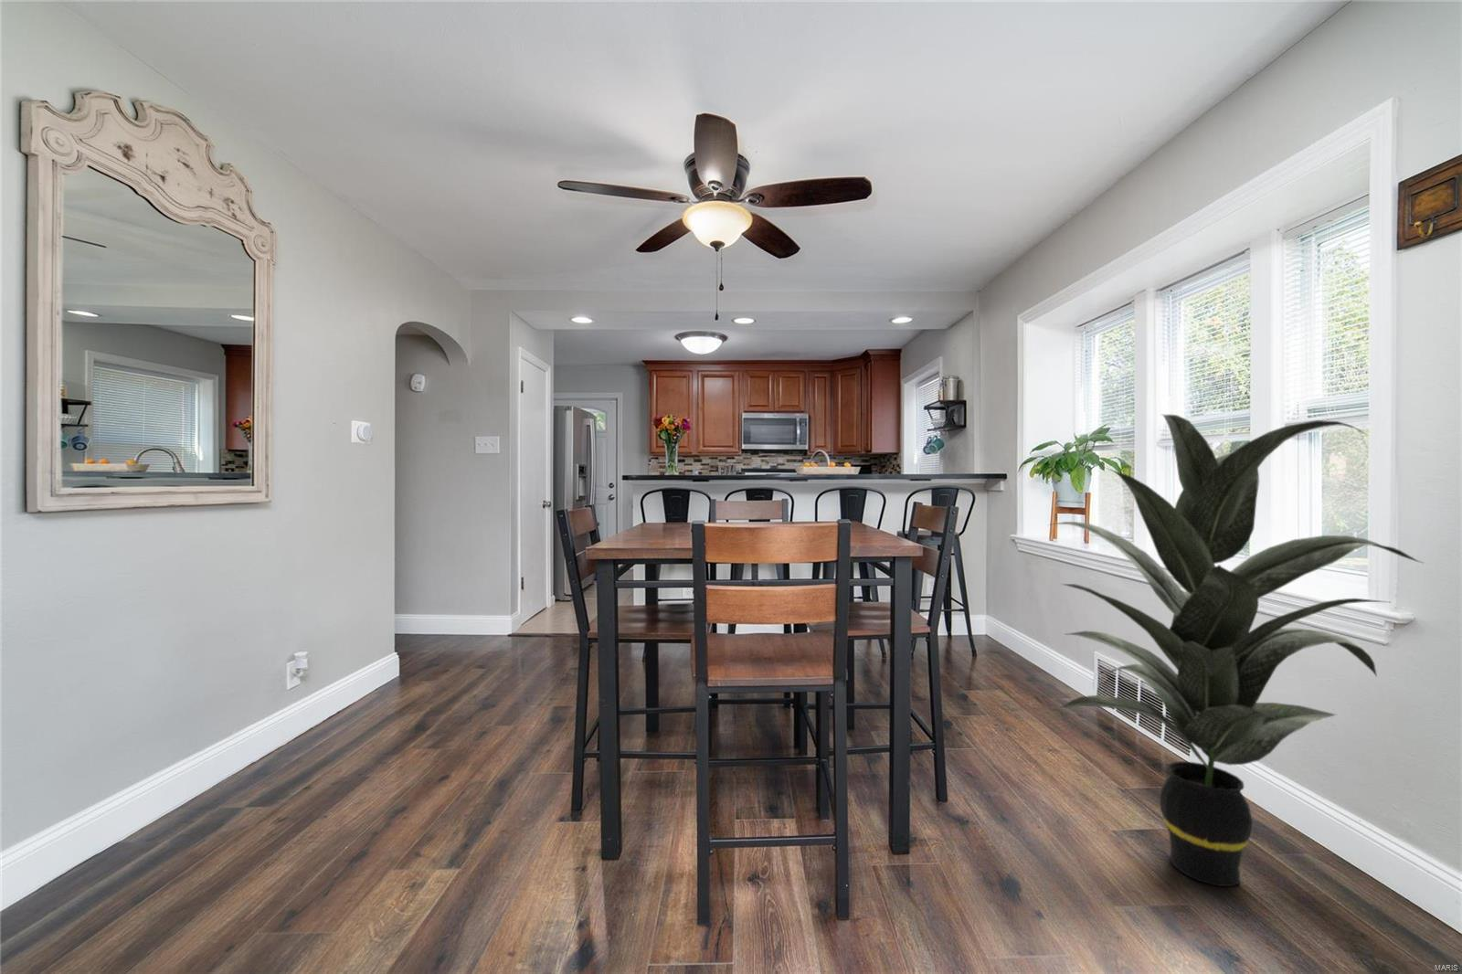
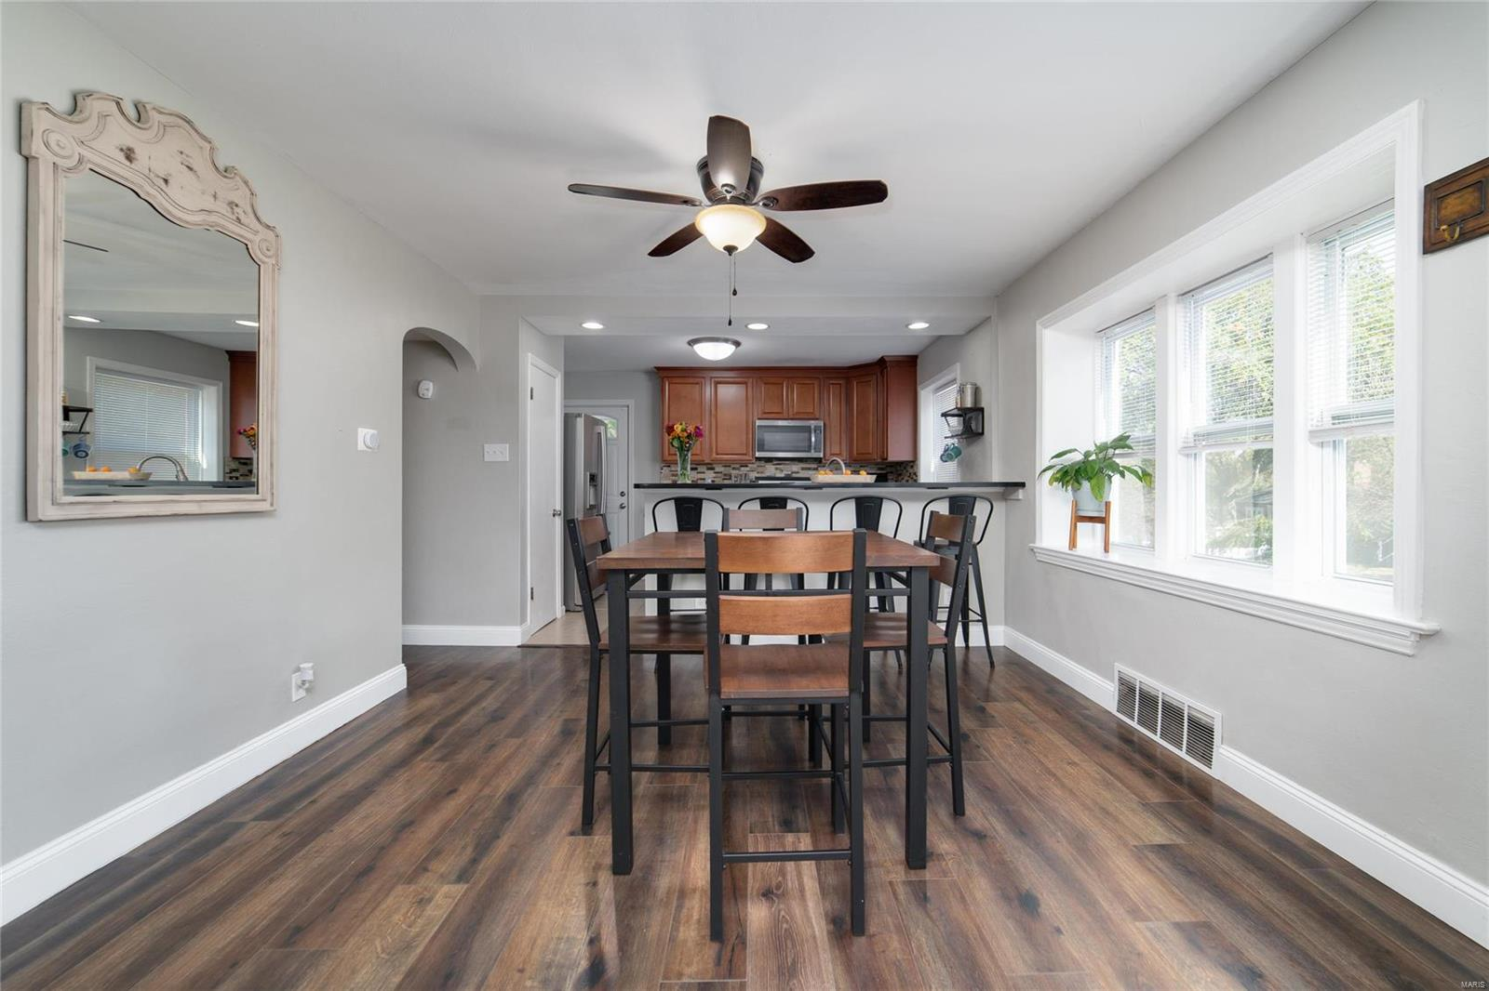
- indoor plant [1047,414,1425,887]
